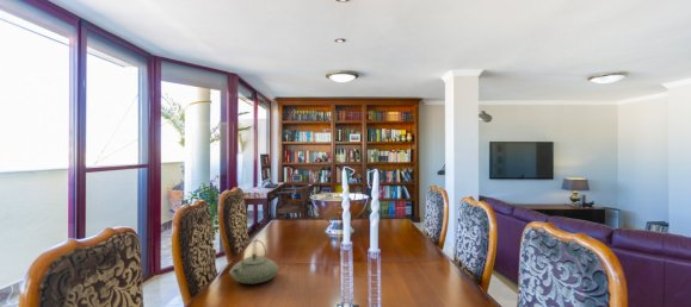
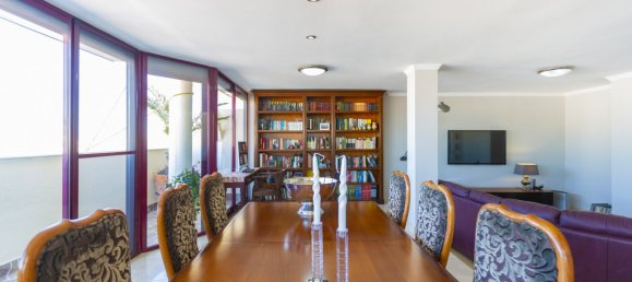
- teapot [228,239,280,286]
